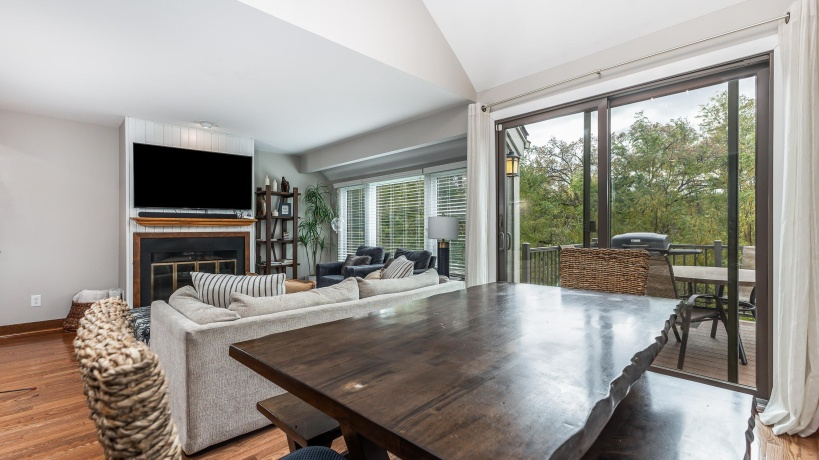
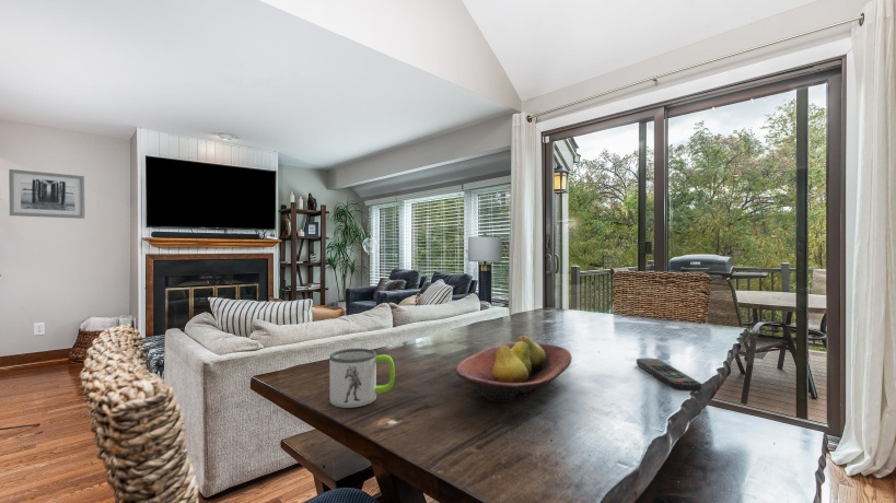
+ remote control [636,358,702,393]
+ fruit bowl [455,335,573,403]
+ wall art [8,168,86,220]
+ mug [328,348,396,409]
